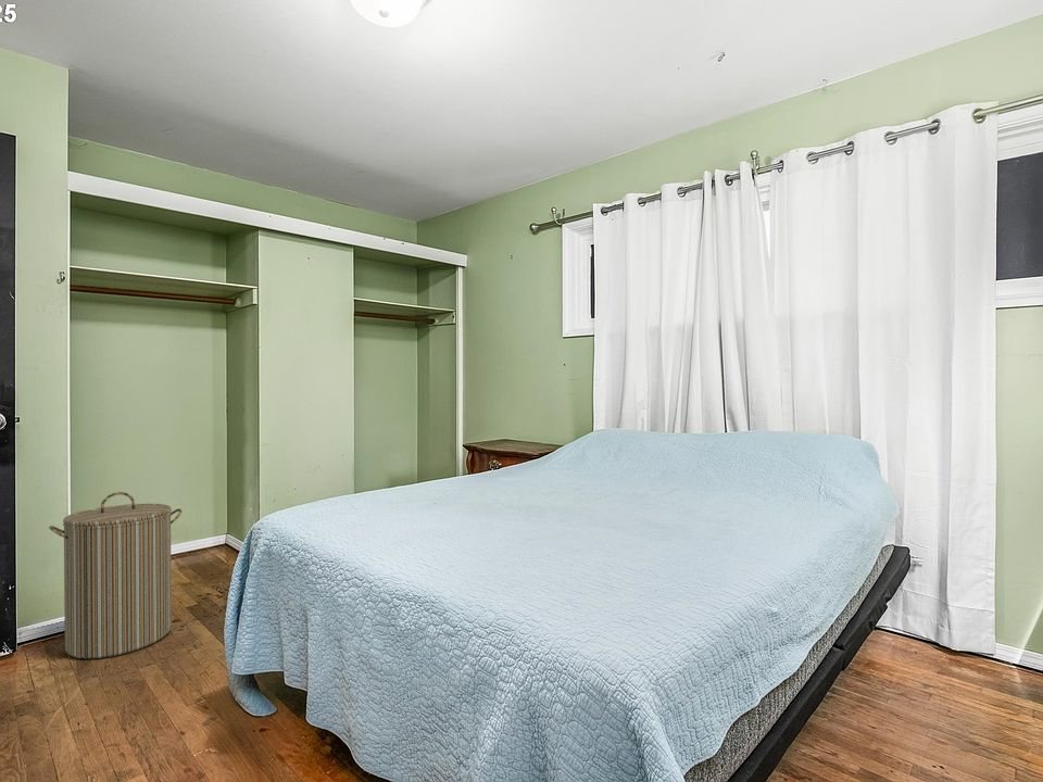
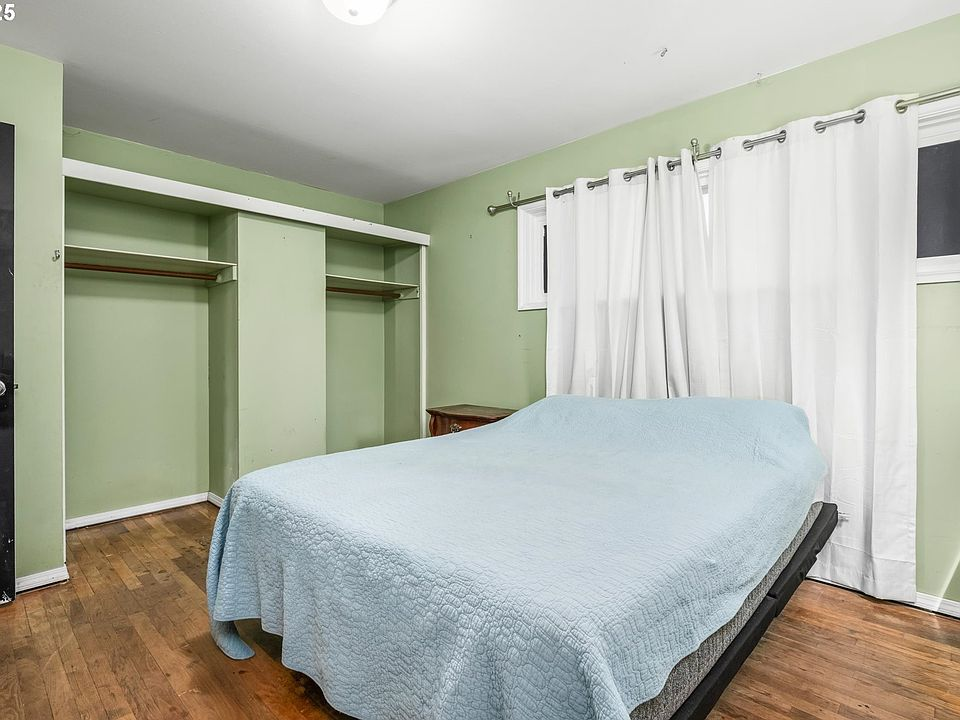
- laundry hamper [48,491,184,659]
